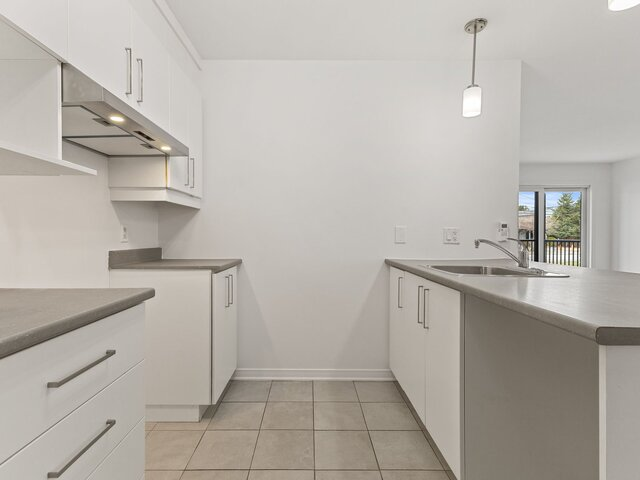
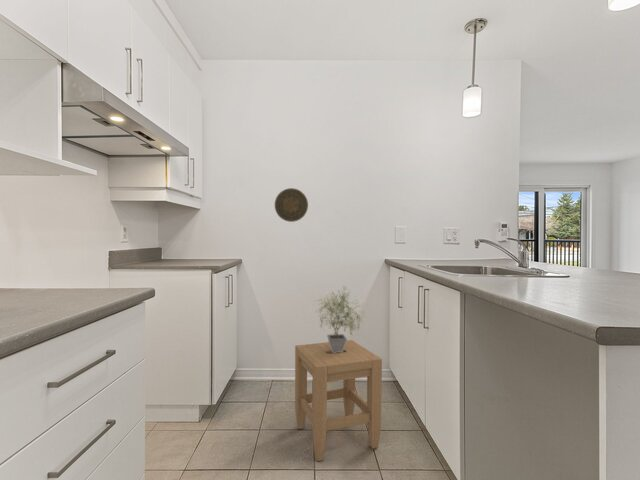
+ stool [294,339,383,462]
+ potted plant [316,286,367,353]
+ decorative plate [274,187,309,223]
